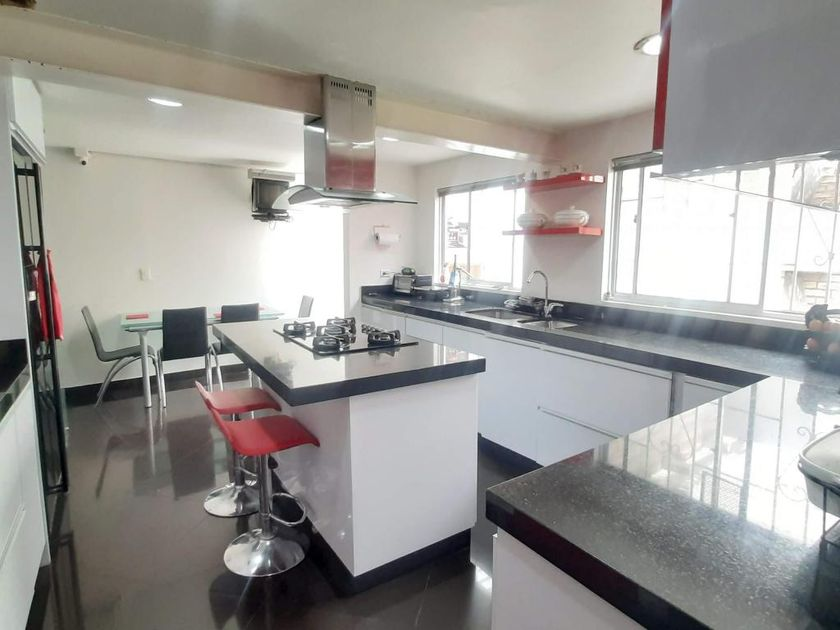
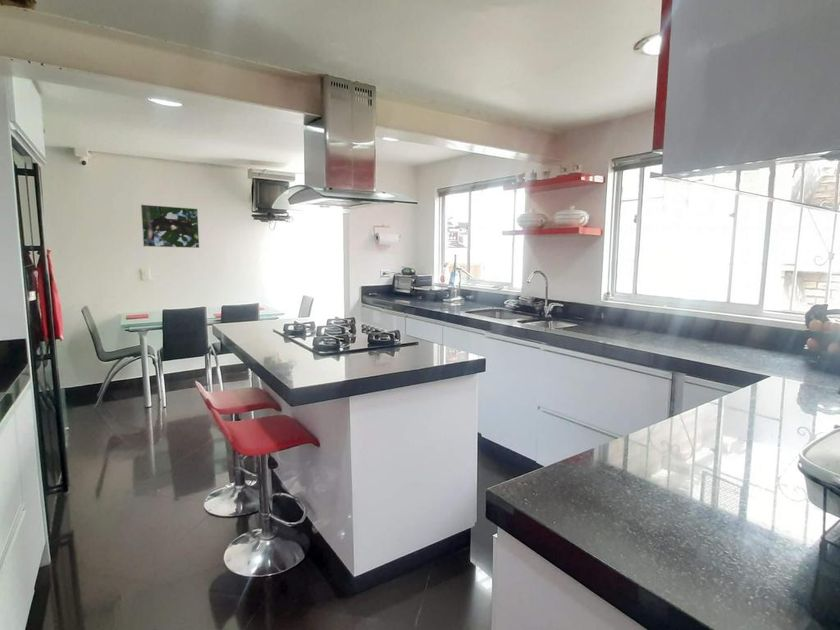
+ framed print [140,204,200,249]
